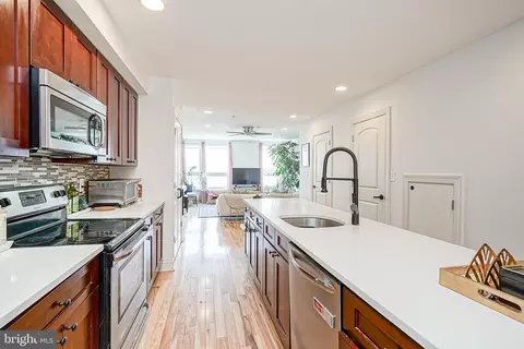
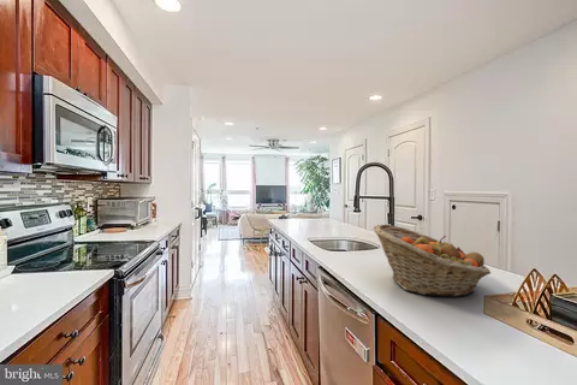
+ fruit basket [373,223,492,298]
